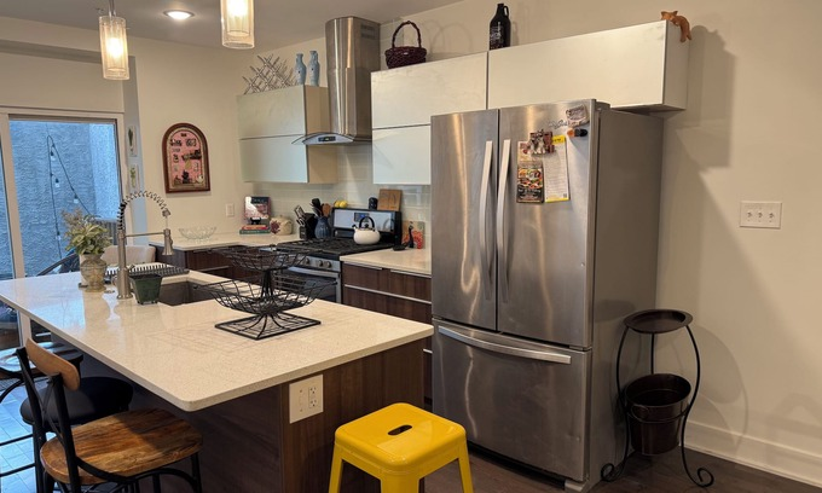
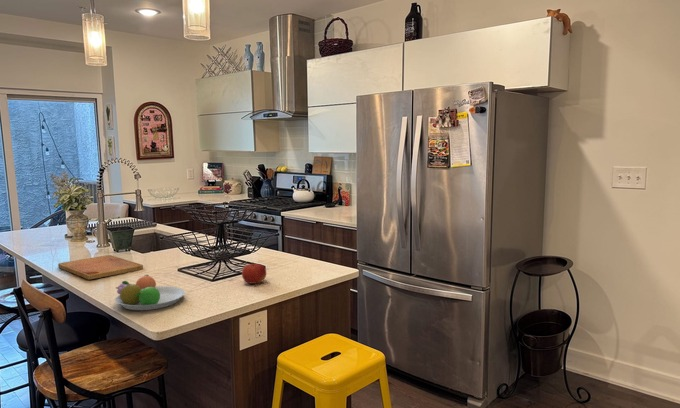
+ fruit [241,261,267,285]
+ cutting board [57,254,144,280]
+ fruit bowl [114,274,186,311]
